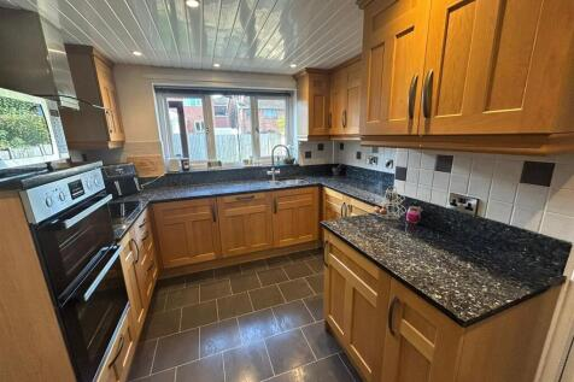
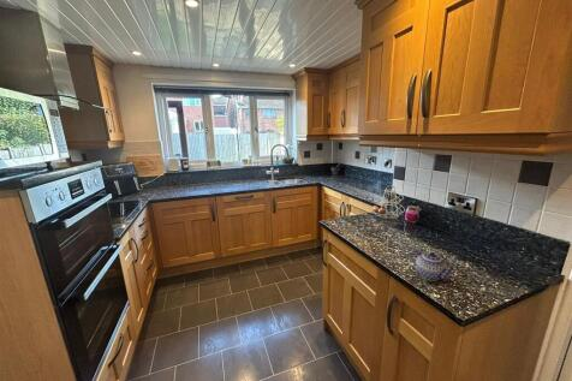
+ teapot [410,249,457,282]
